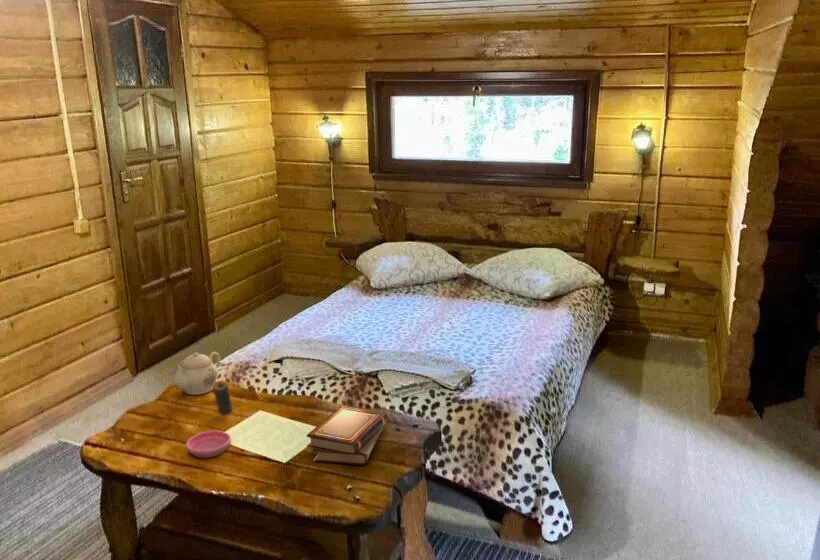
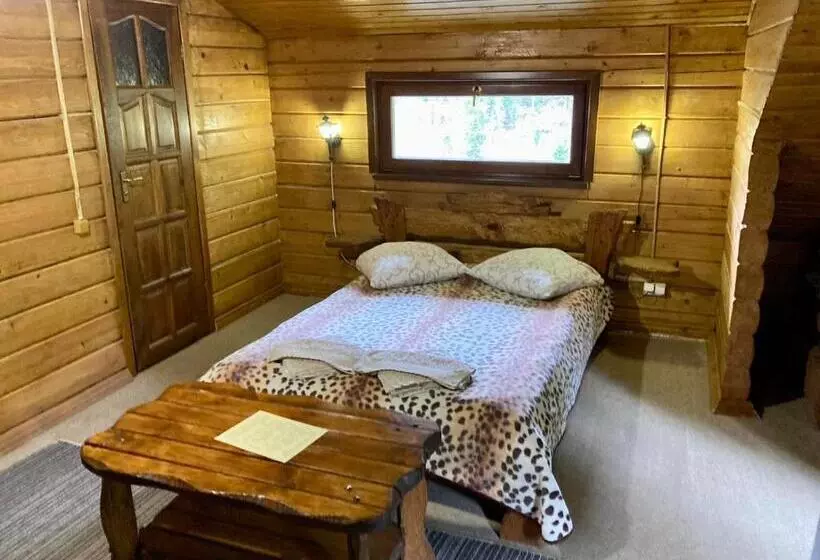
- candle [212,379,233,417]
- book set [306,404,389,466]
- teapot [173,351,221,396]
- saucer [185,430,232,459]
